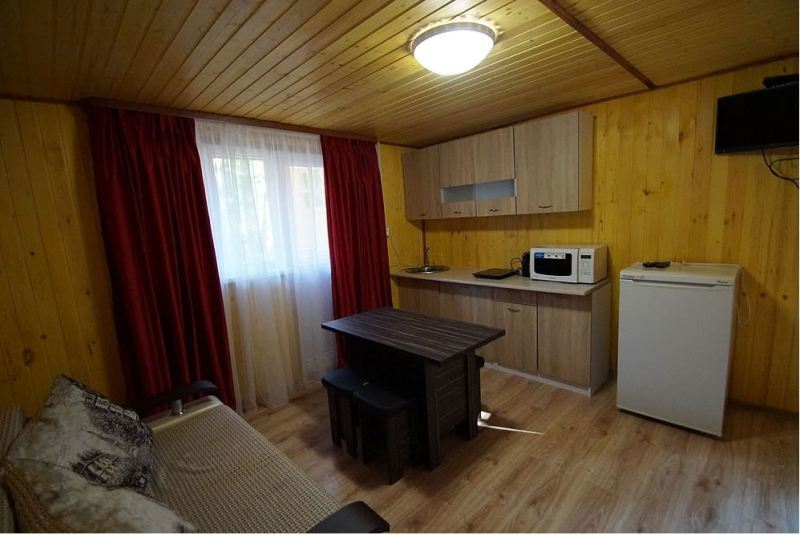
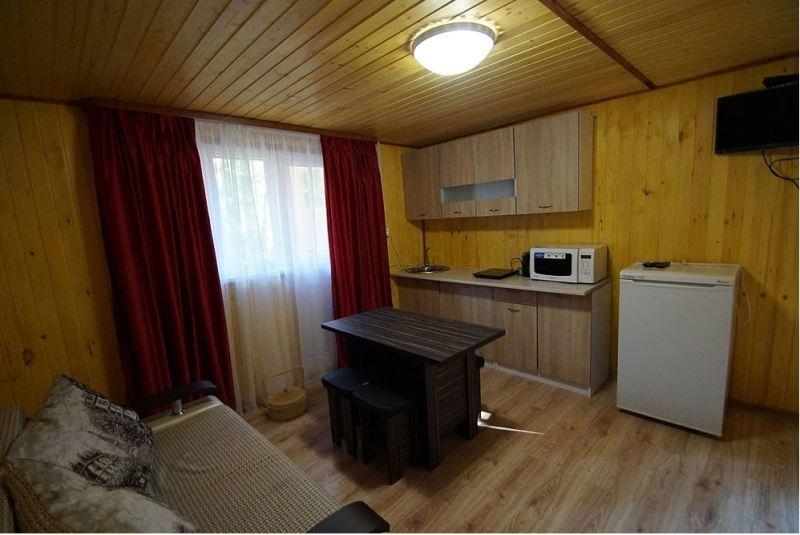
+ basket [261,364,308,421]
